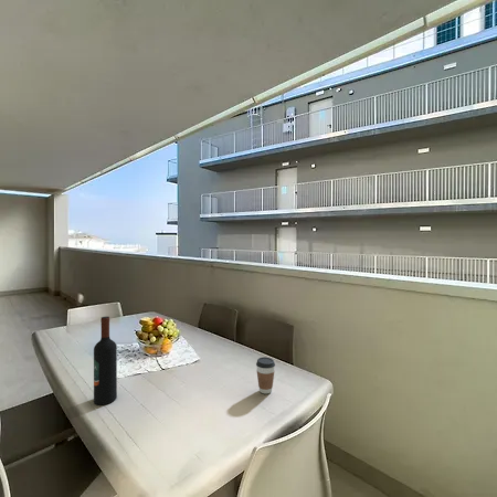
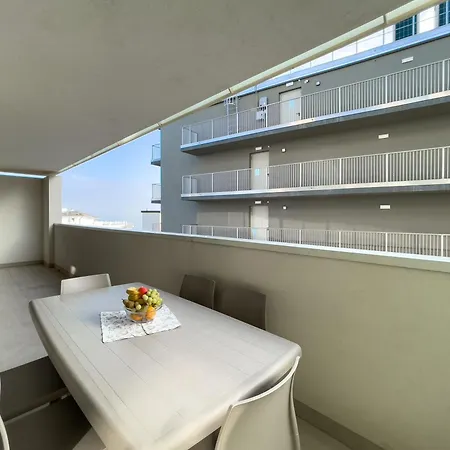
- coffee cup [255,356,276,394]
- wine bottle [93,316,118,405]
